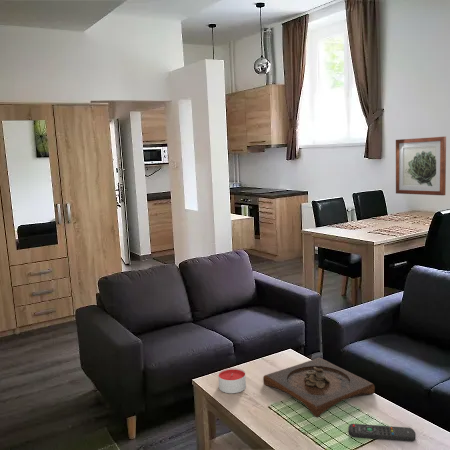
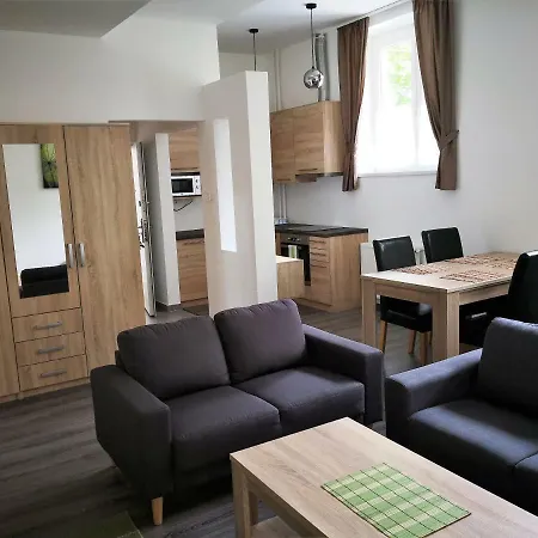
- wall art [395,135,447,196]
- candle [217,367,247,394]
- wooden tray [262,357,376,418]
- remote control [347,423,417,443]
